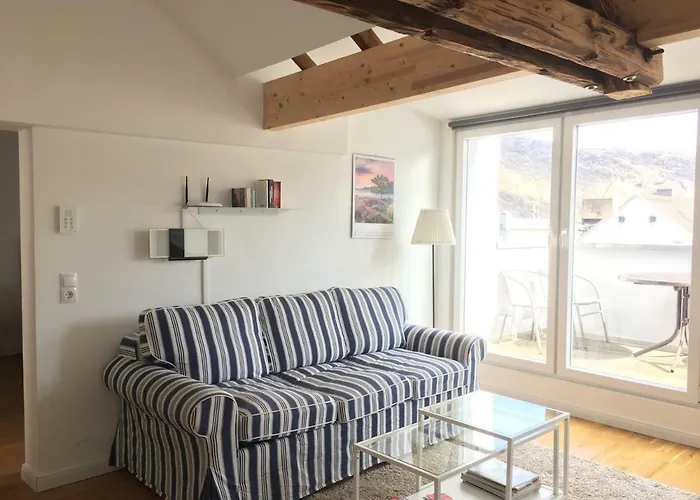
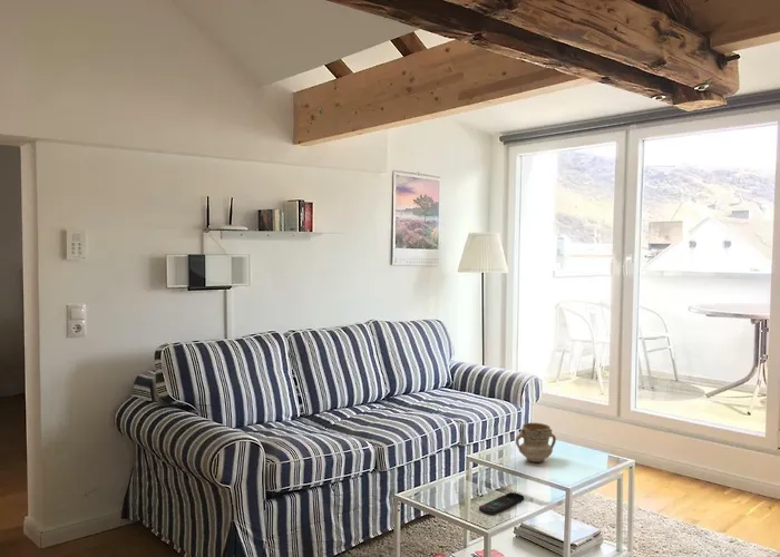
+ remote control [478,491,525,516]
+ mug [515,422,557,463]
